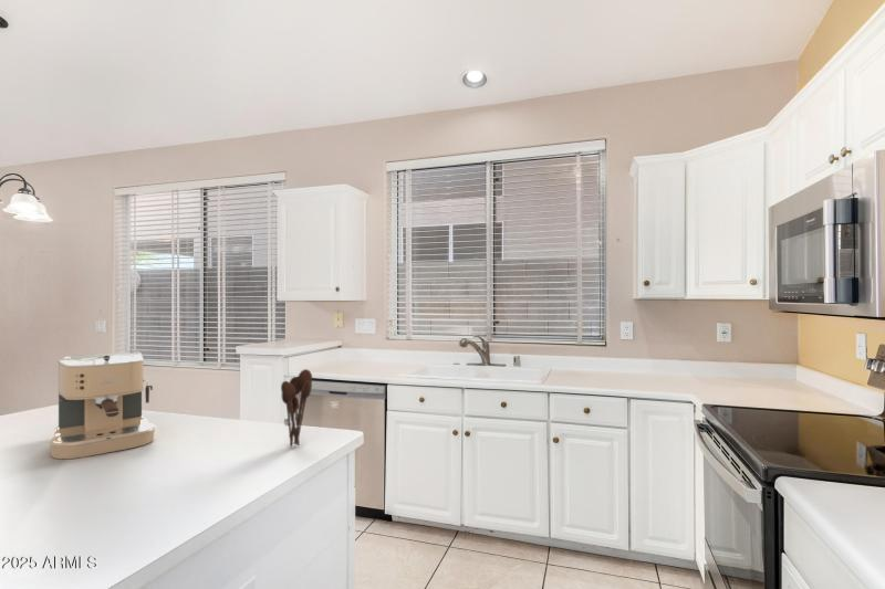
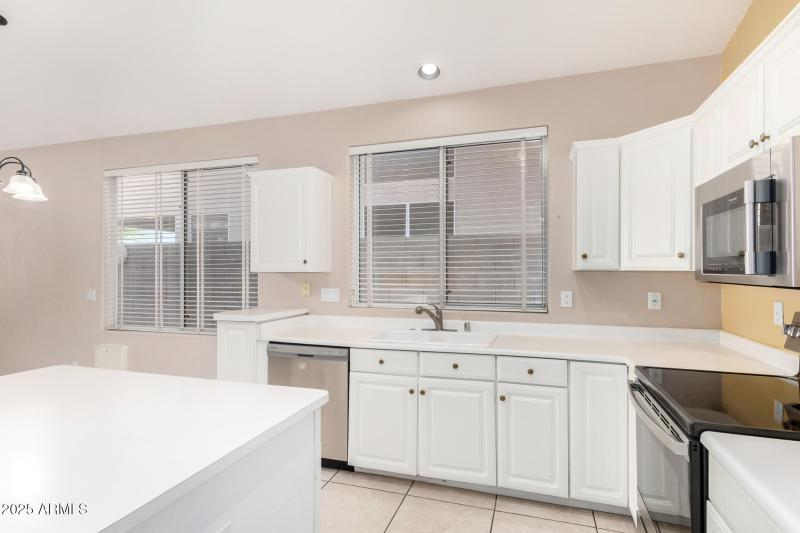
- utensil holder [280,368,313,448]
- coffee maker [48,351,157,460]
